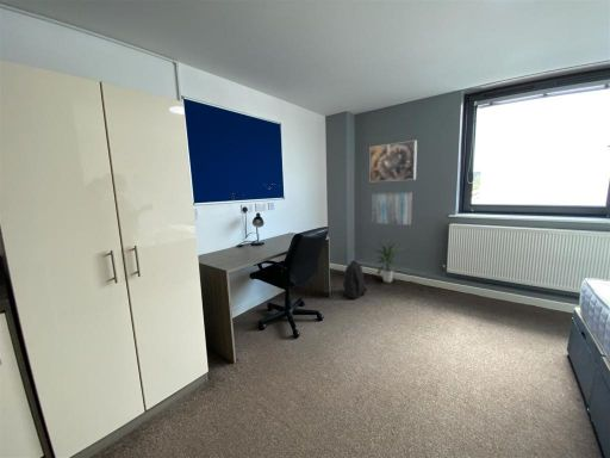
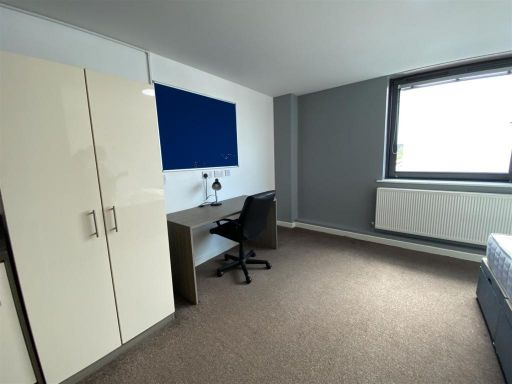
- wall art [371,191,413,227]
- indoor plant [374,240,405,284]
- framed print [369,140,418,182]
- backpack [342,259,368,301]
